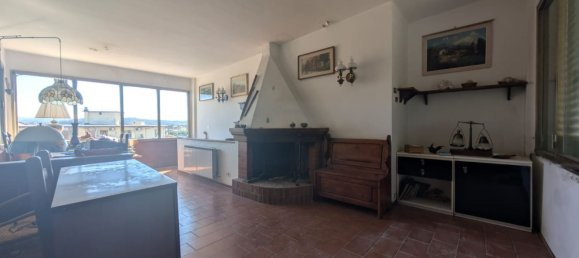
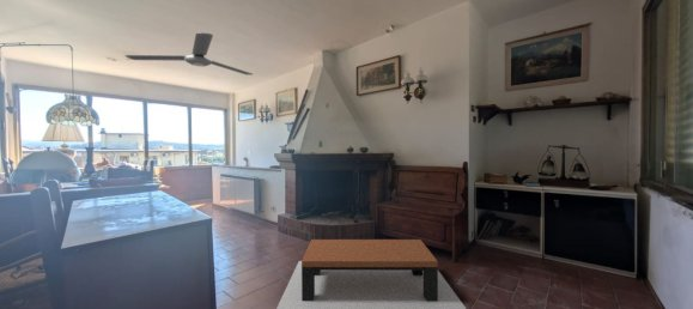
+ ceiling fan [124,31,254,77]
+ coffee table [275,238,467,309]
